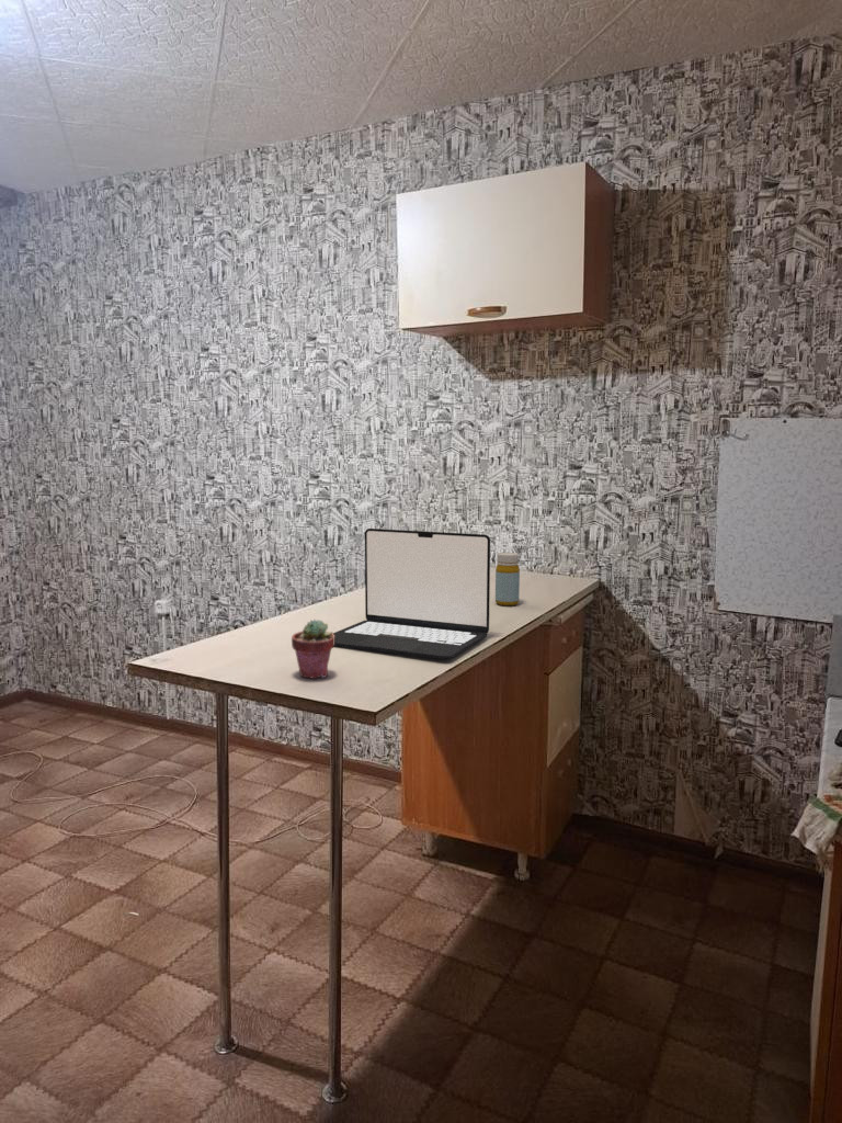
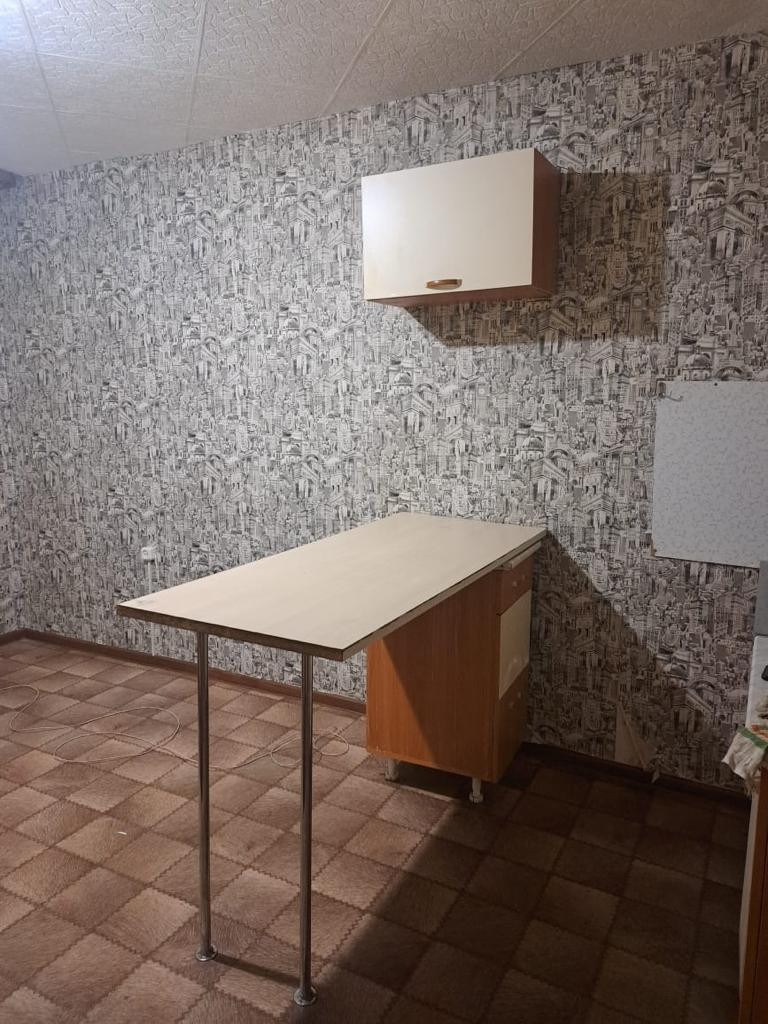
- laptop [332,528,491,660]
- potted succulent [291,619,335,680]
- bottle [494,552,521,606]
